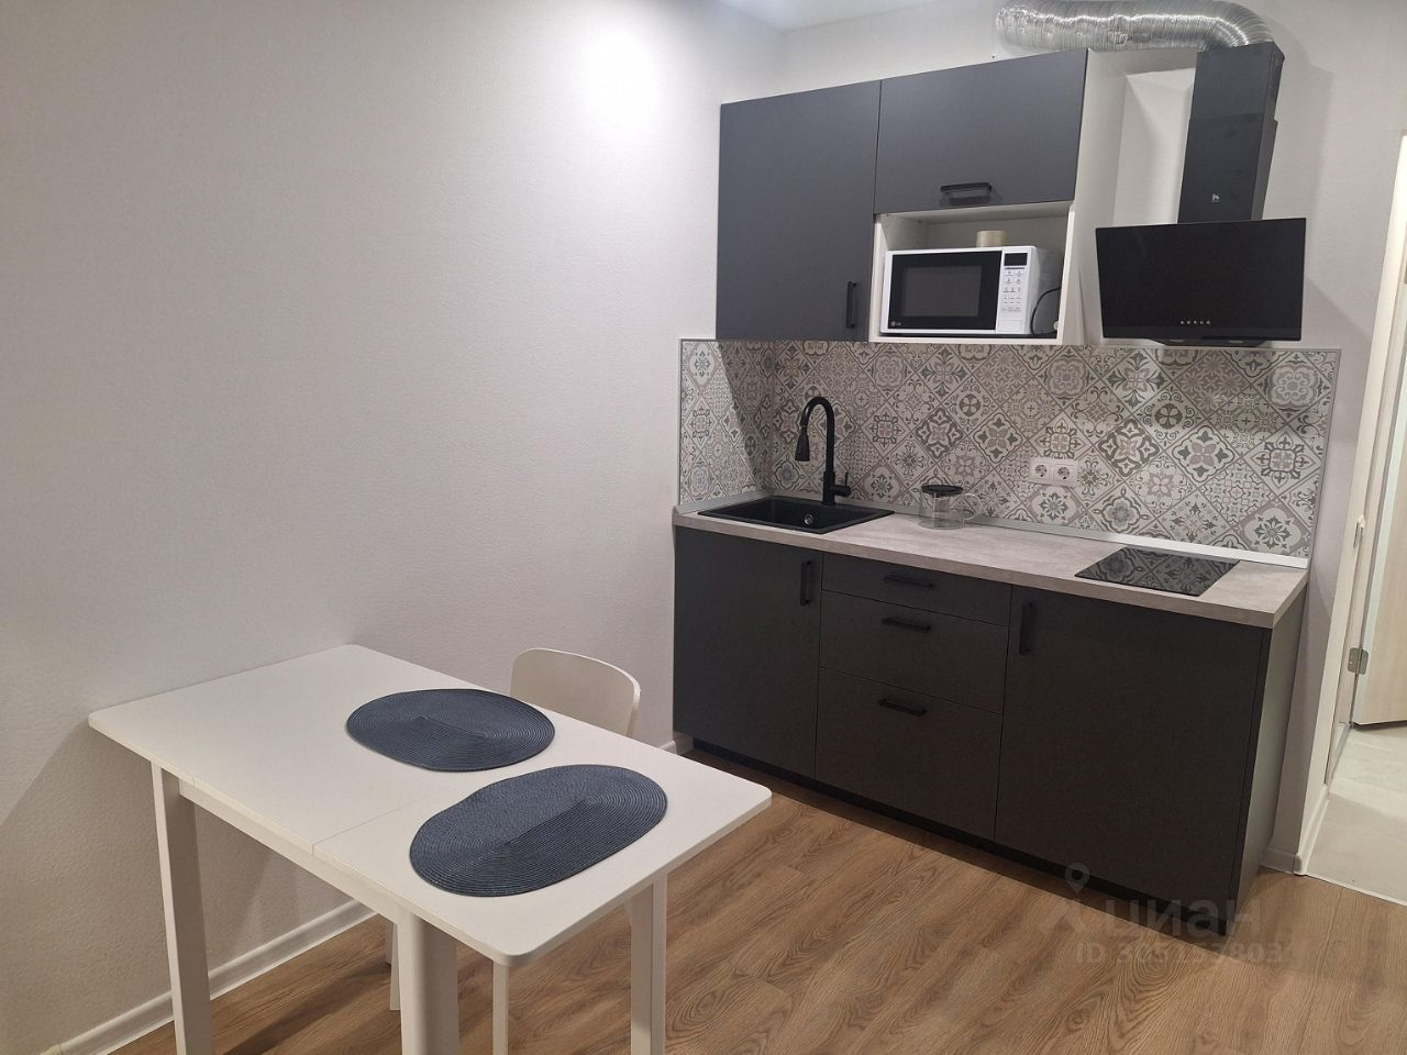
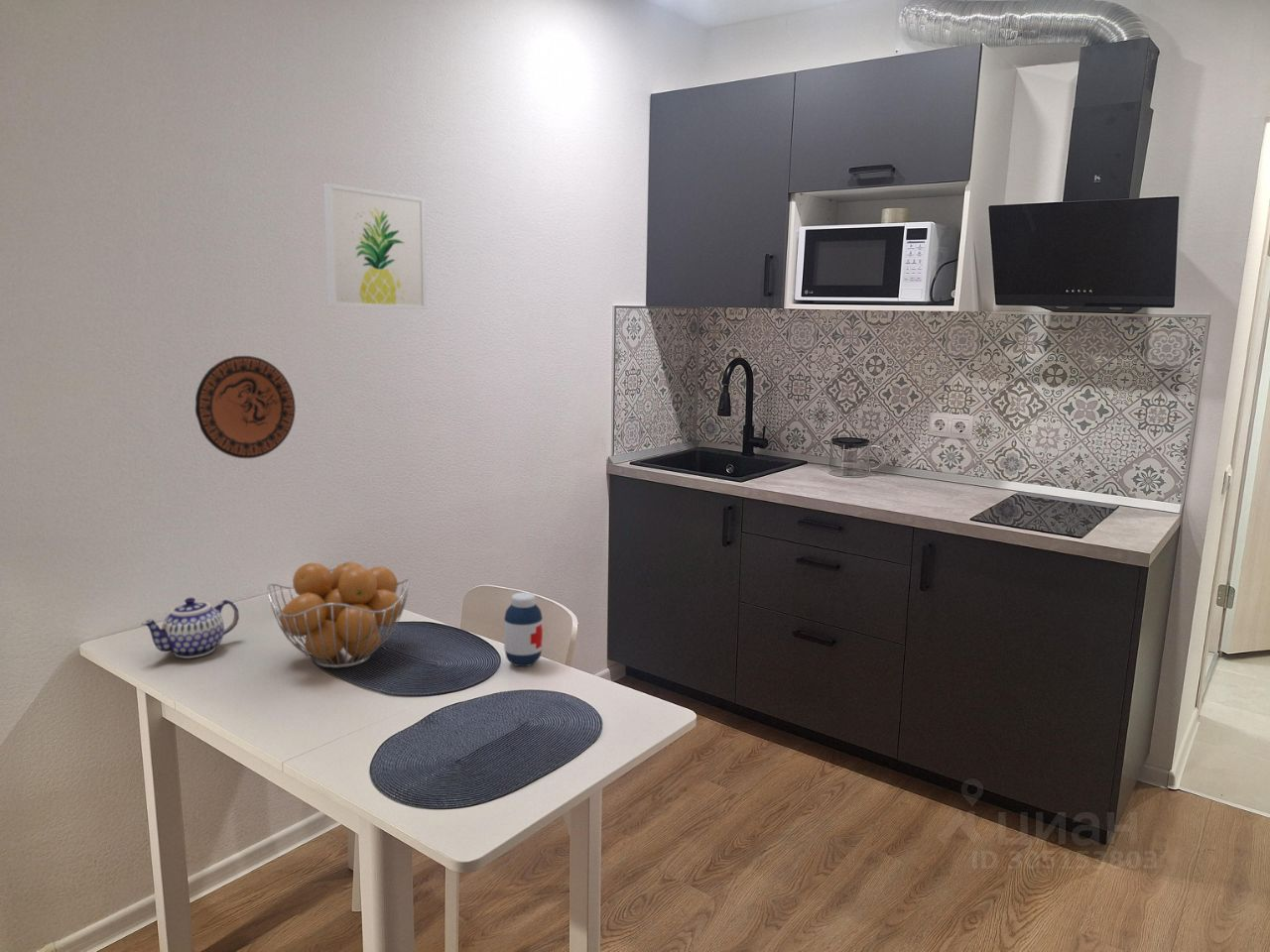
+ teapot [140,597,240,659]
+ medicine bottle [503,591,544,667]
+ fruit basket [266,561,411,669]
+ wall art [322,182,428,310]
+ decorative plate [194,355,297,459]
